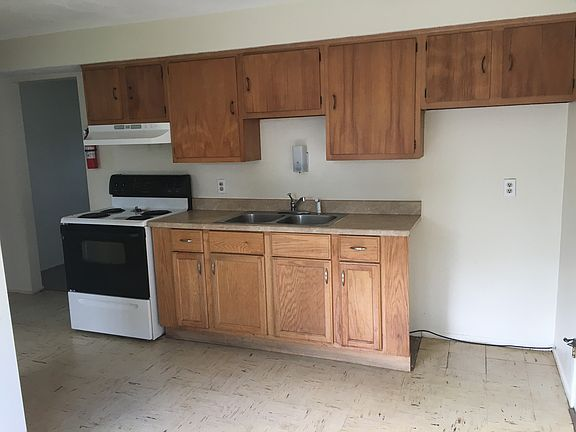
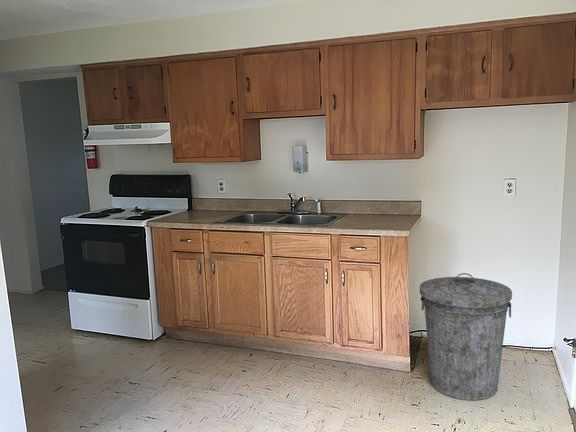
+ trash can [419,272,513,401]
